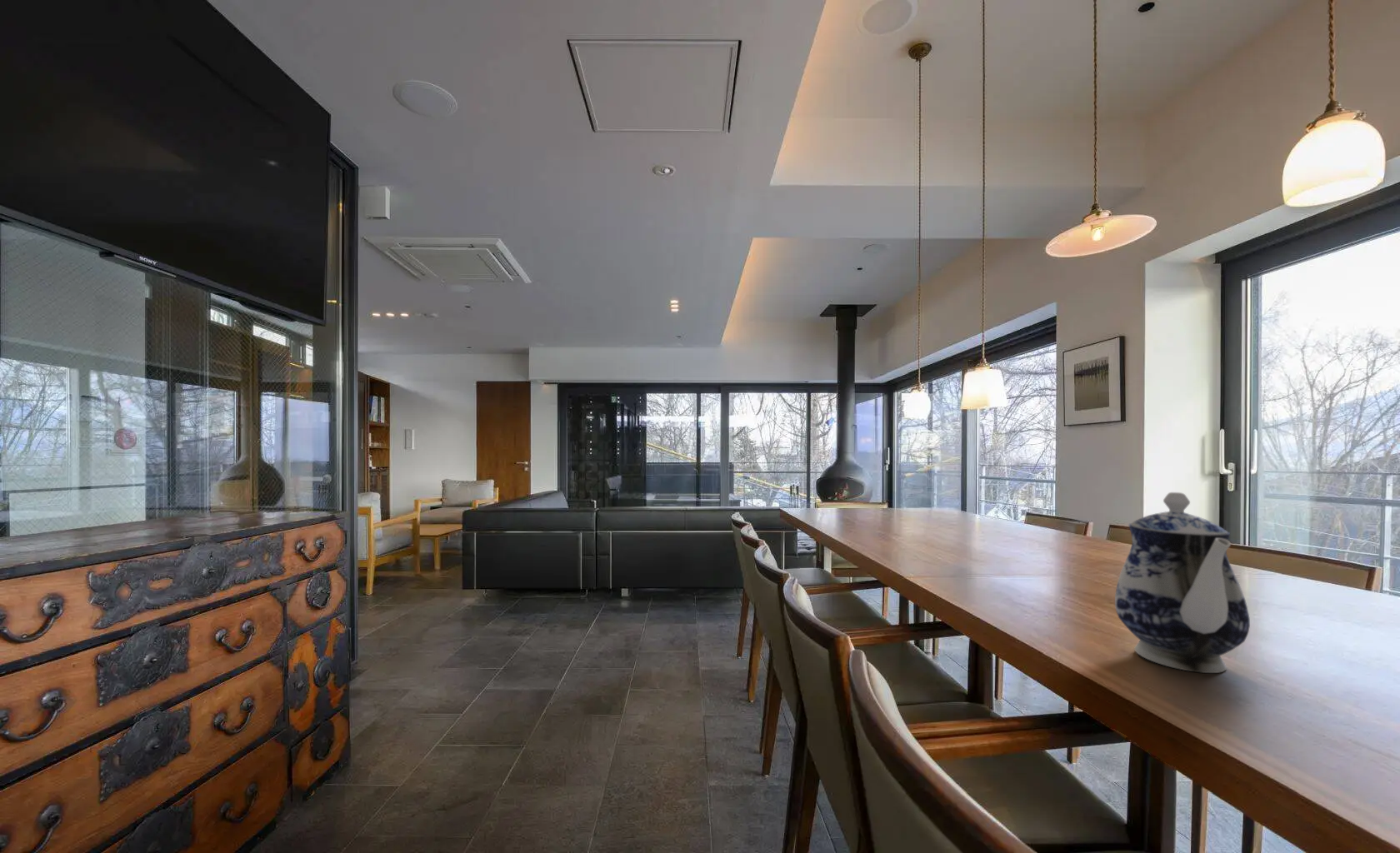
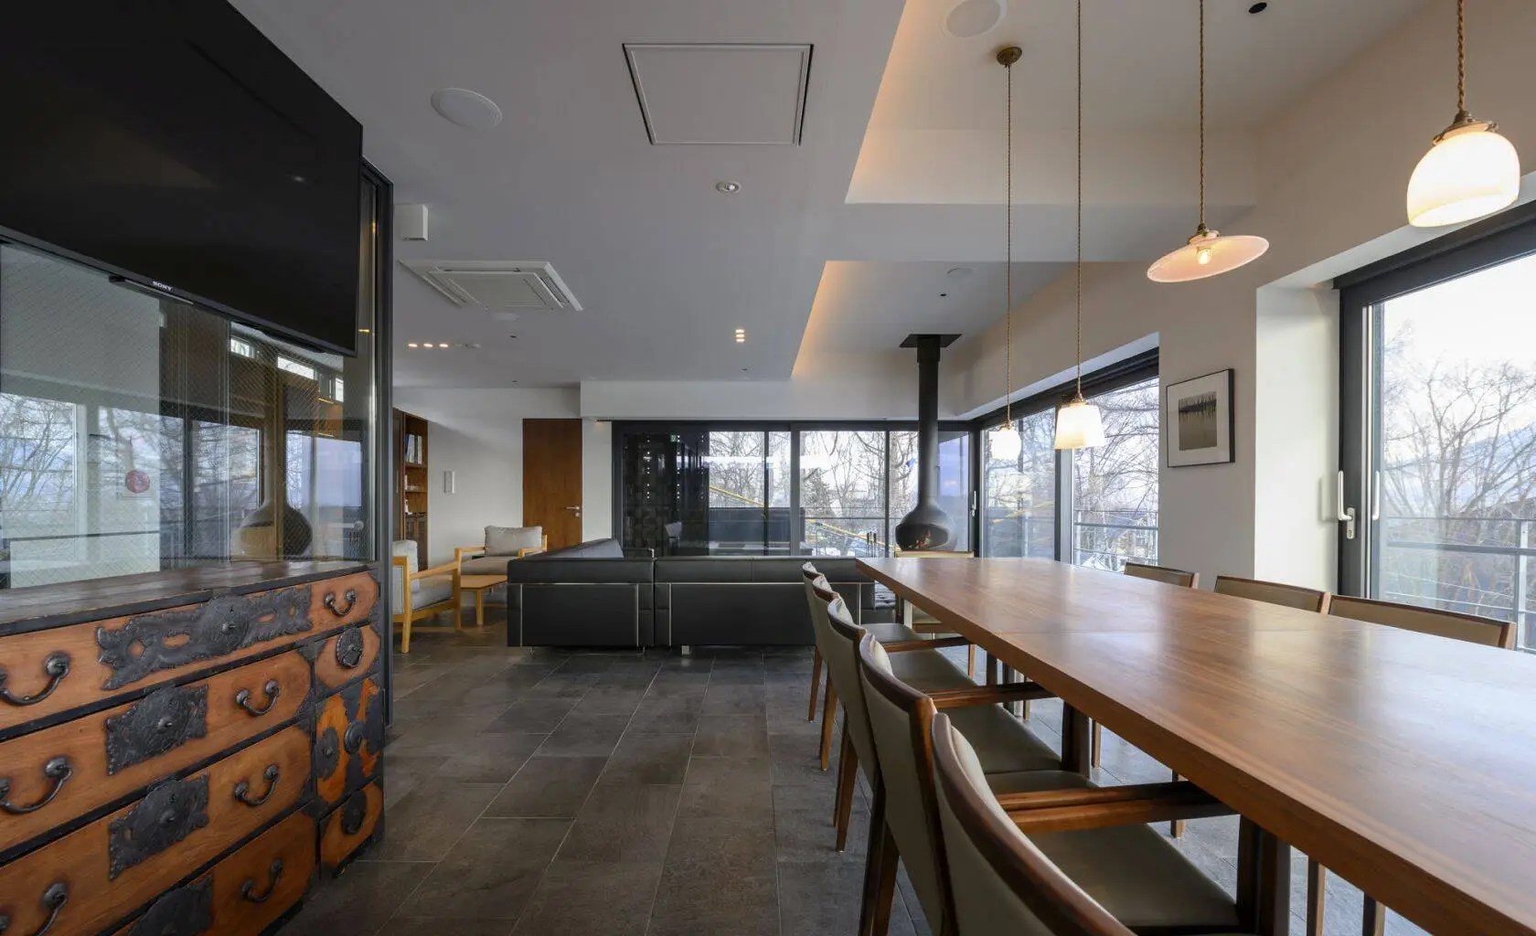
- teapot [1114,491,1251,674]
